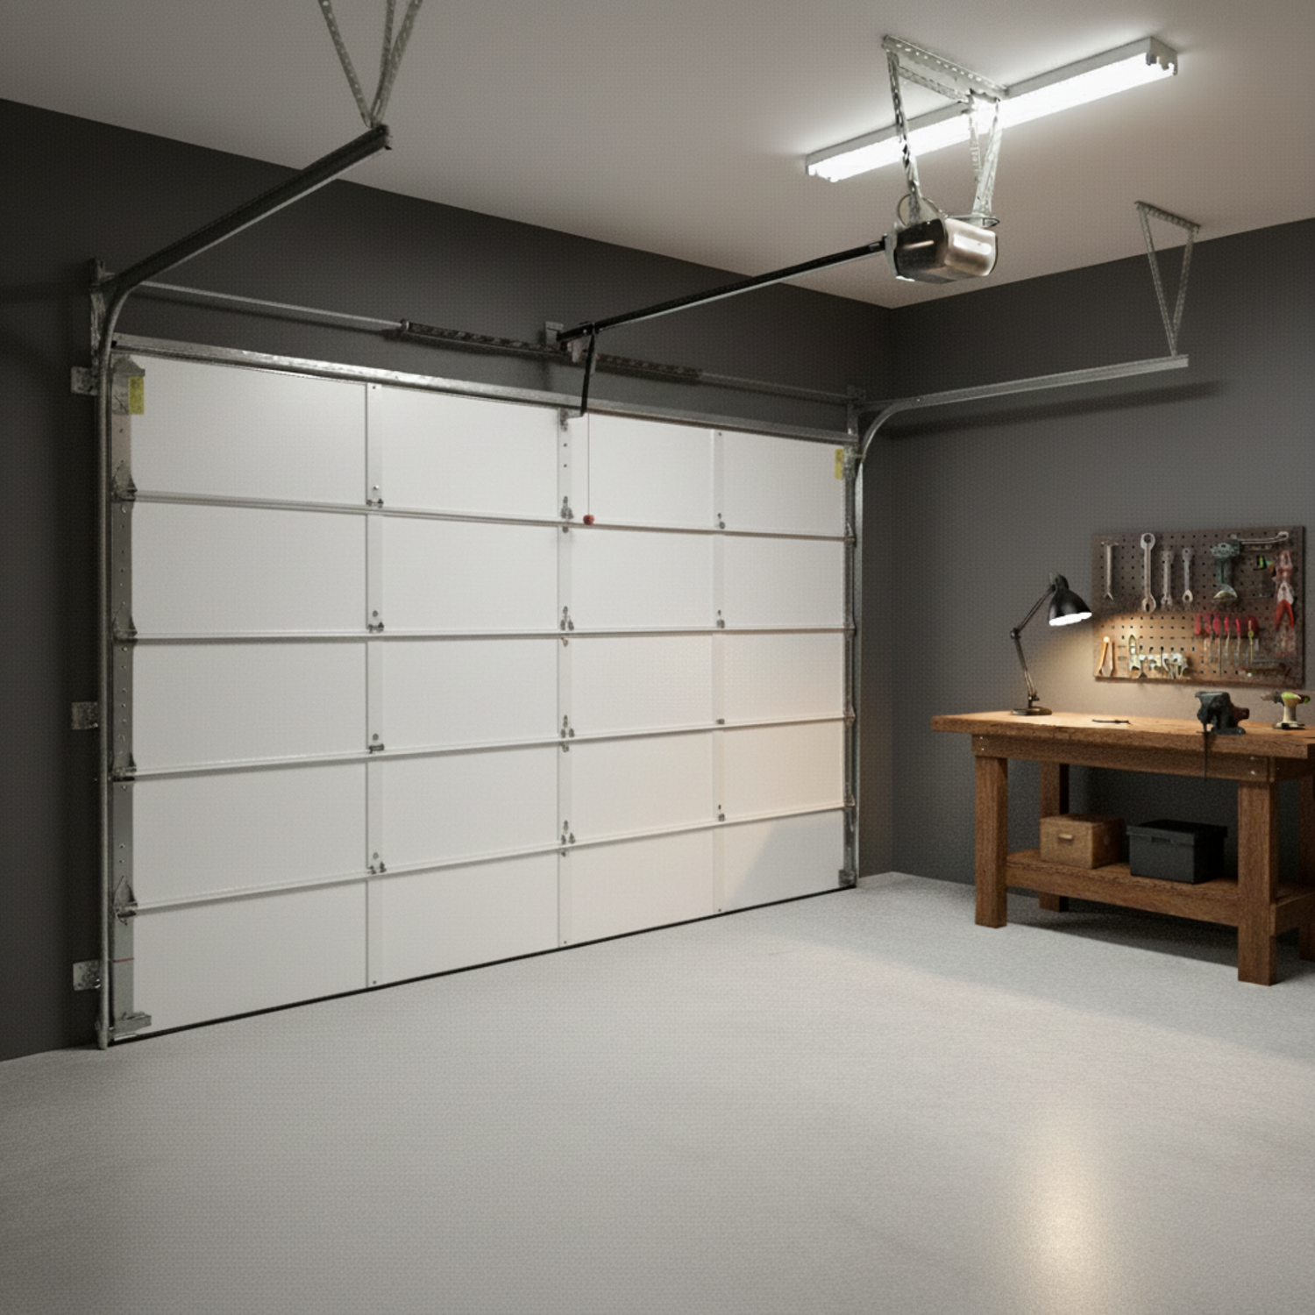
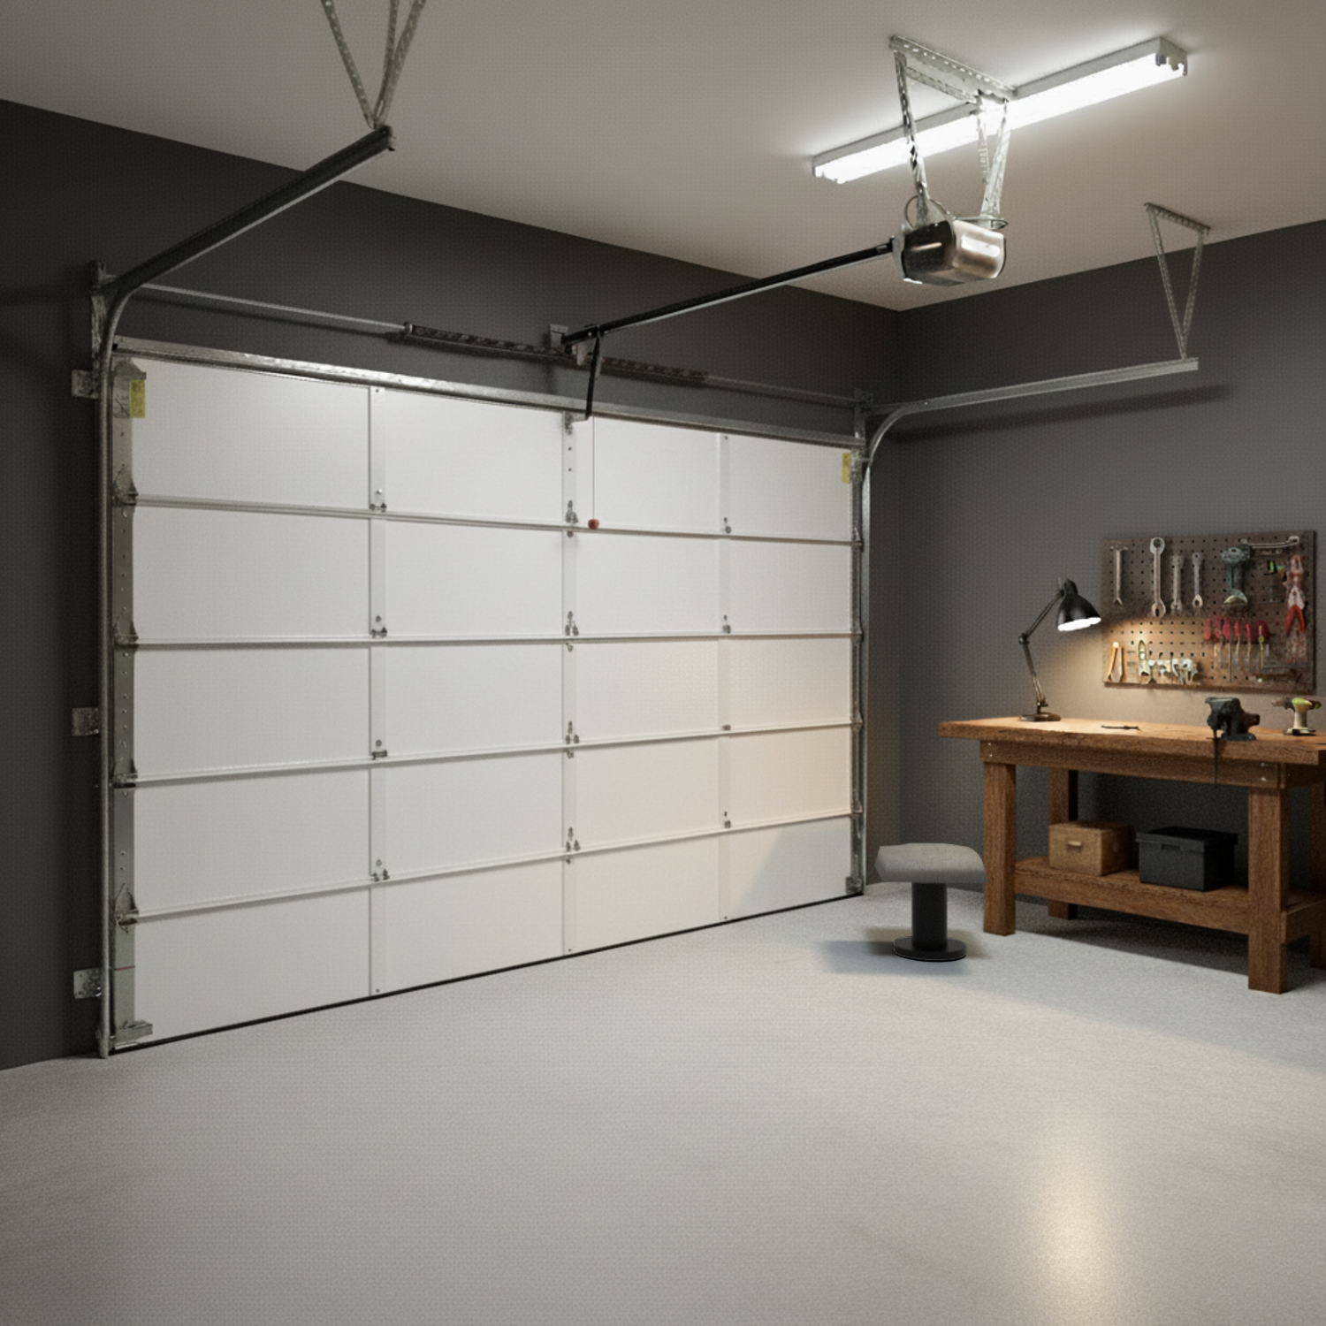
+ stool [873,843,990,962]
